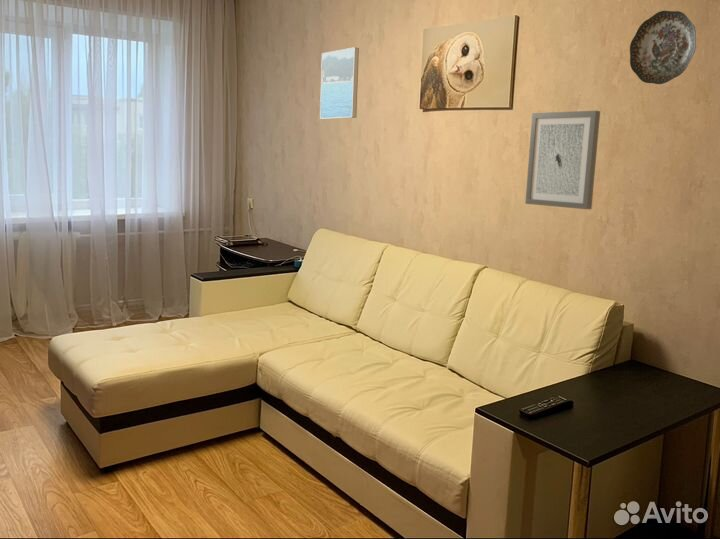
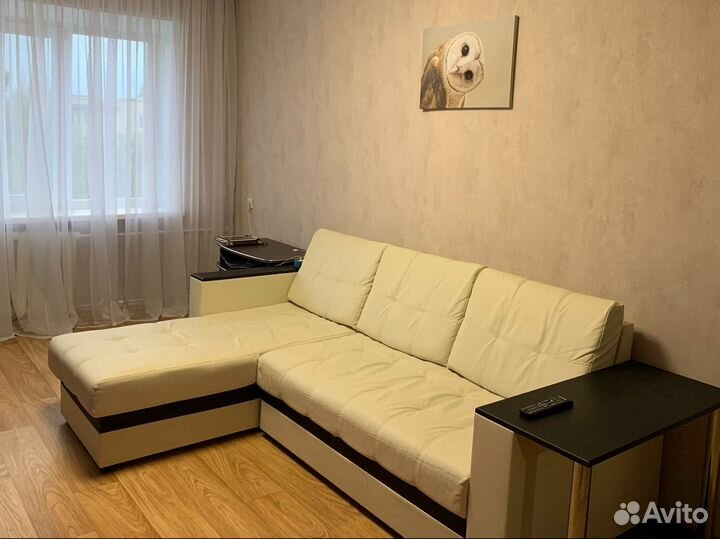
- wall art [524,110,601,210]
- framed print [319,46,360,120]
- decorative plate [629,10,697,85]
